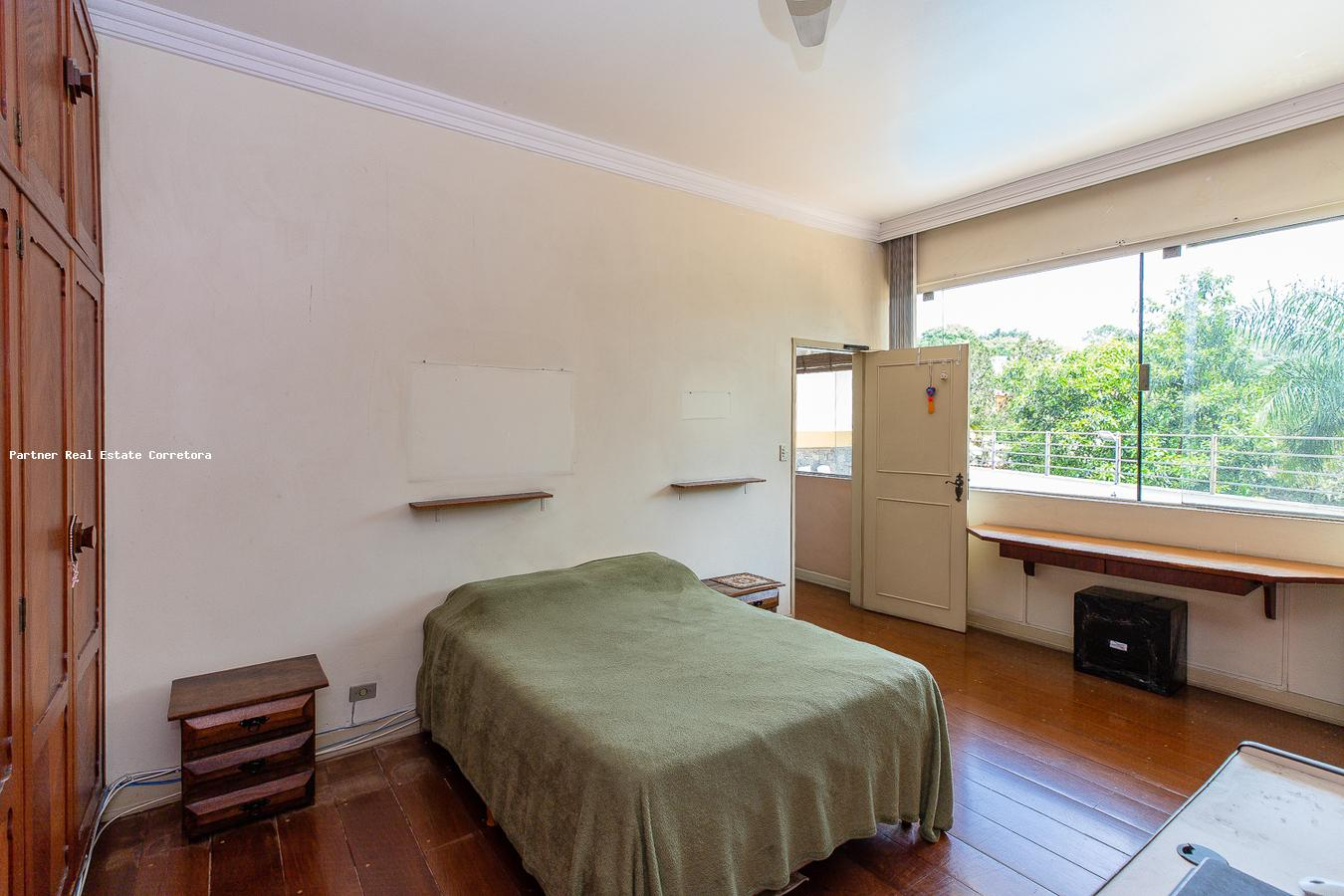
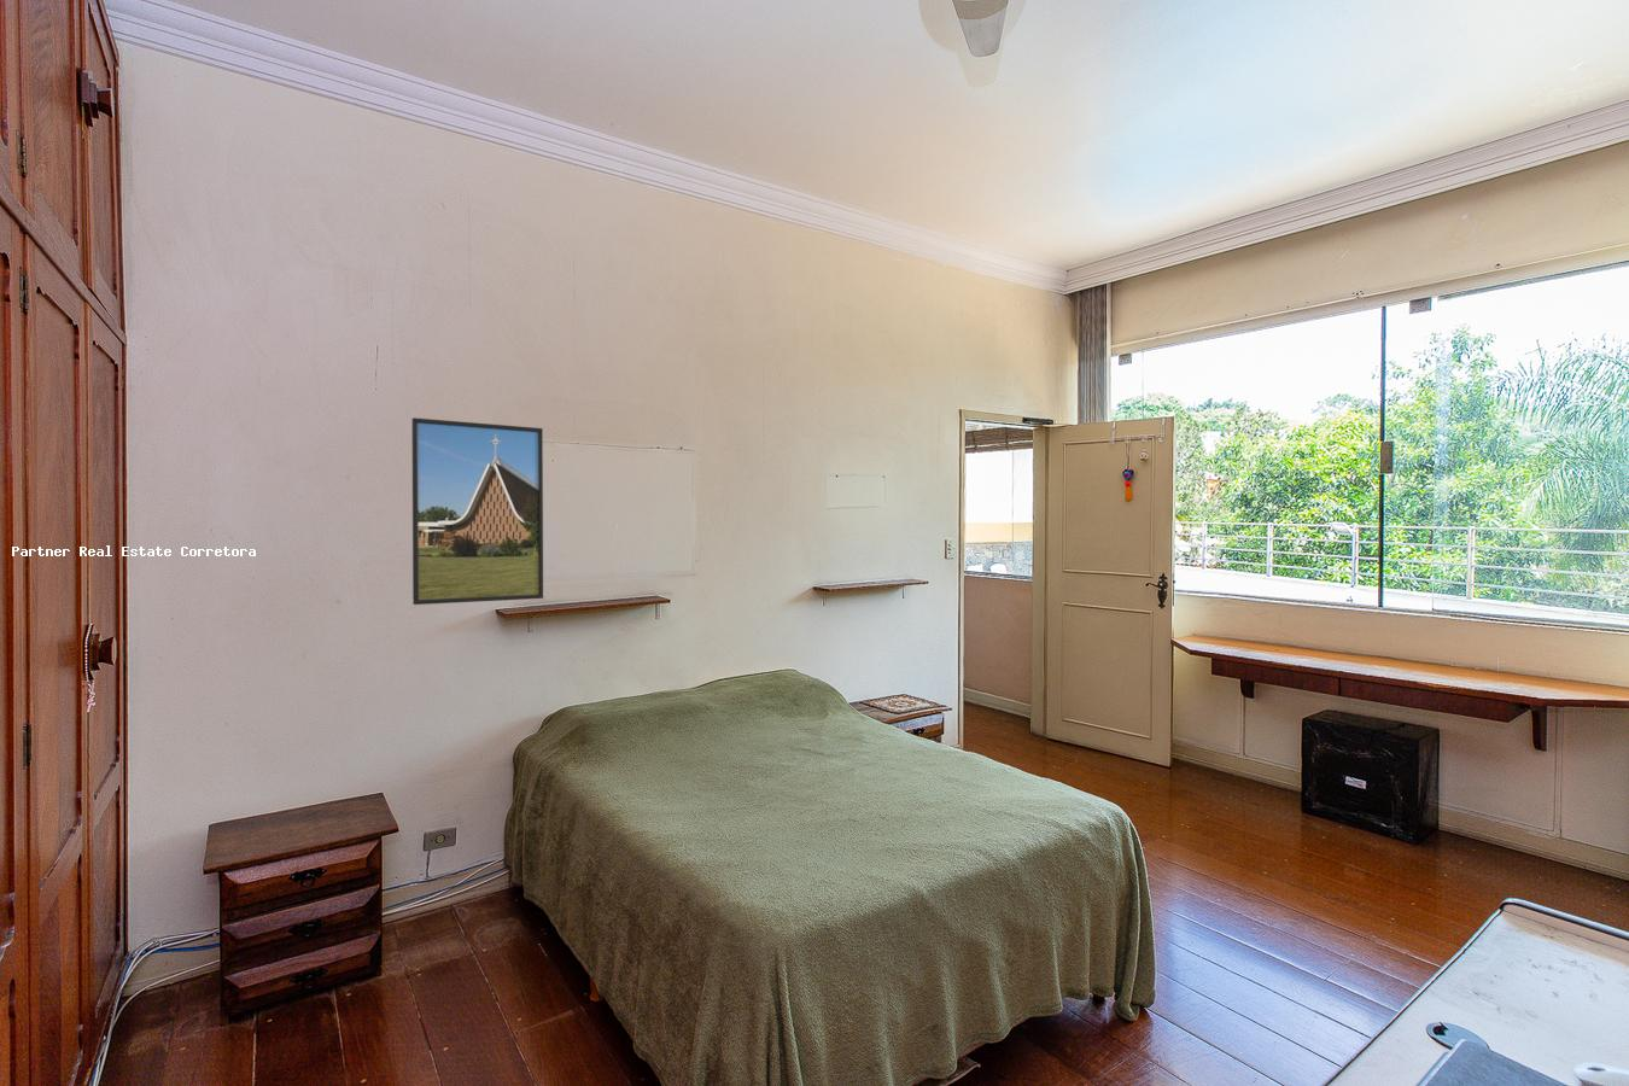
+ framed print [410,416,544,606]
